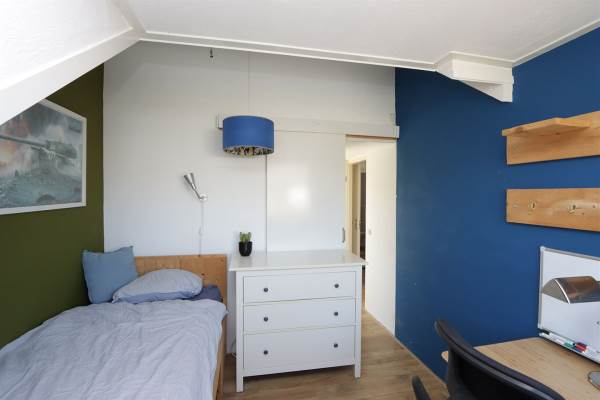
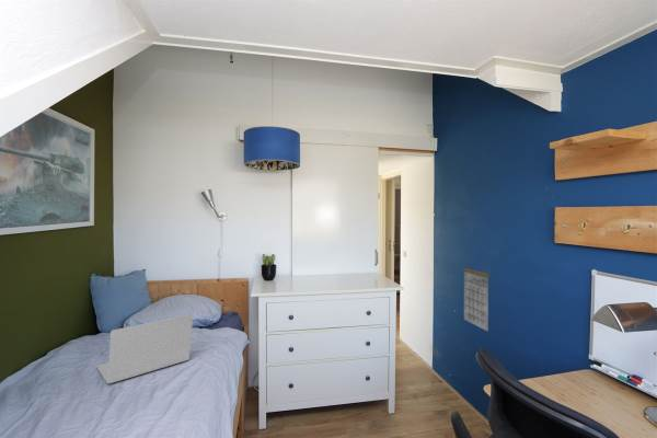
+ calendar [462,260,491,333]
+ laptop [95,313,194,384]
